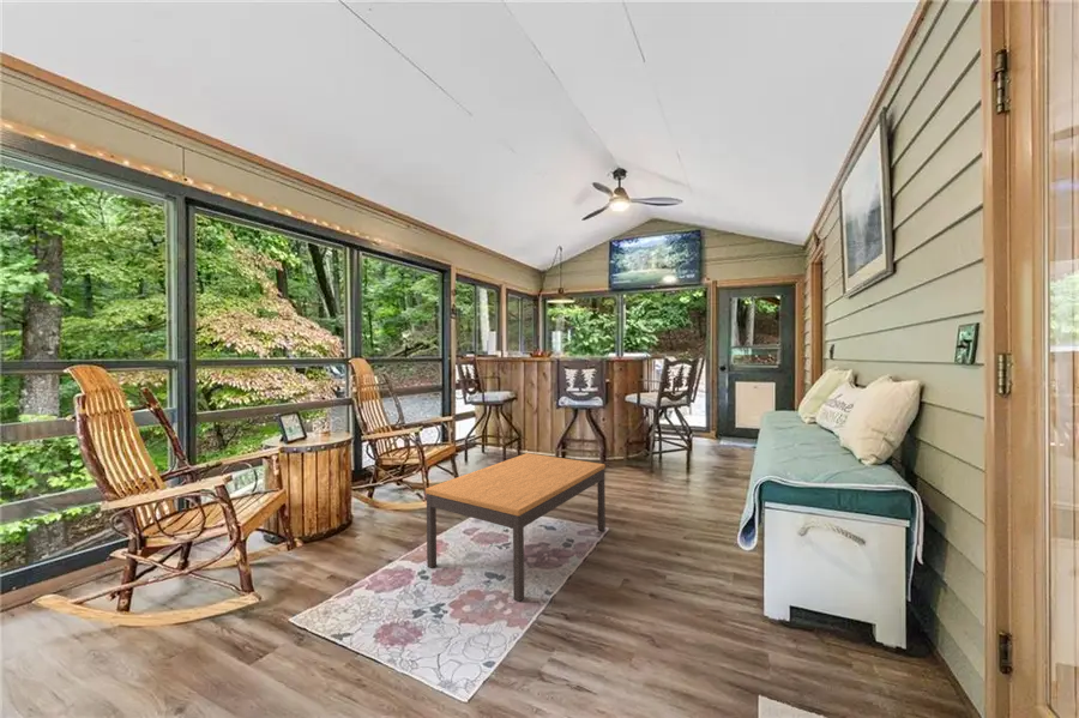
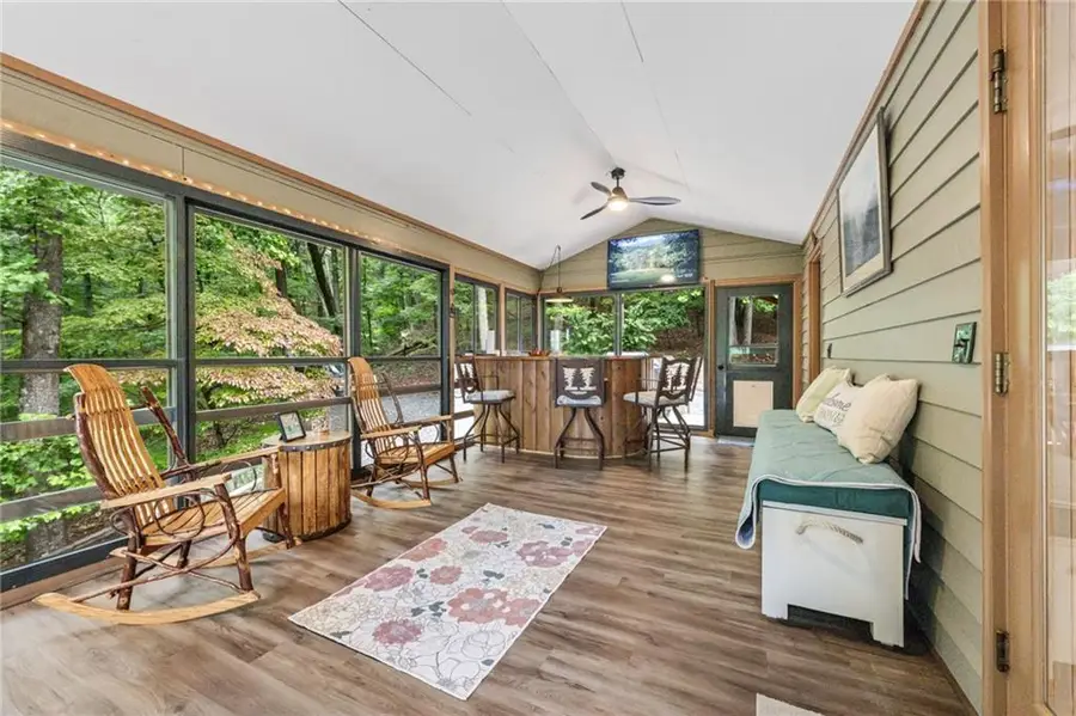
- coffee table [424,452,607,603]
